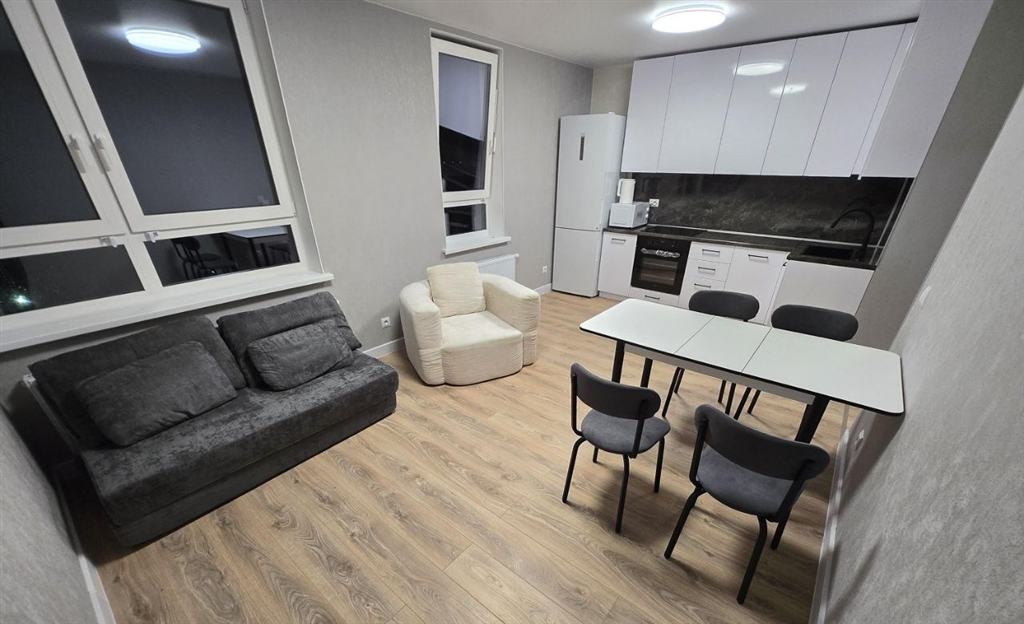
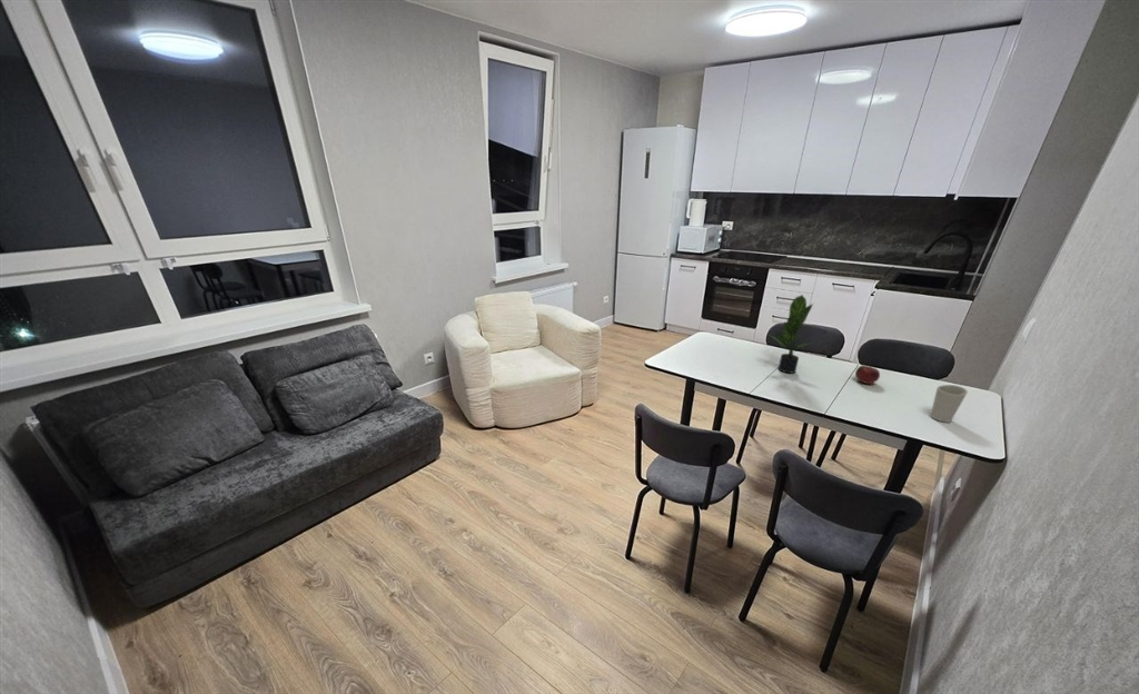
+ cup [929,384,969,424]
+ fruit [854,364,881,385]
+ potted plant [769,294,814,375]
